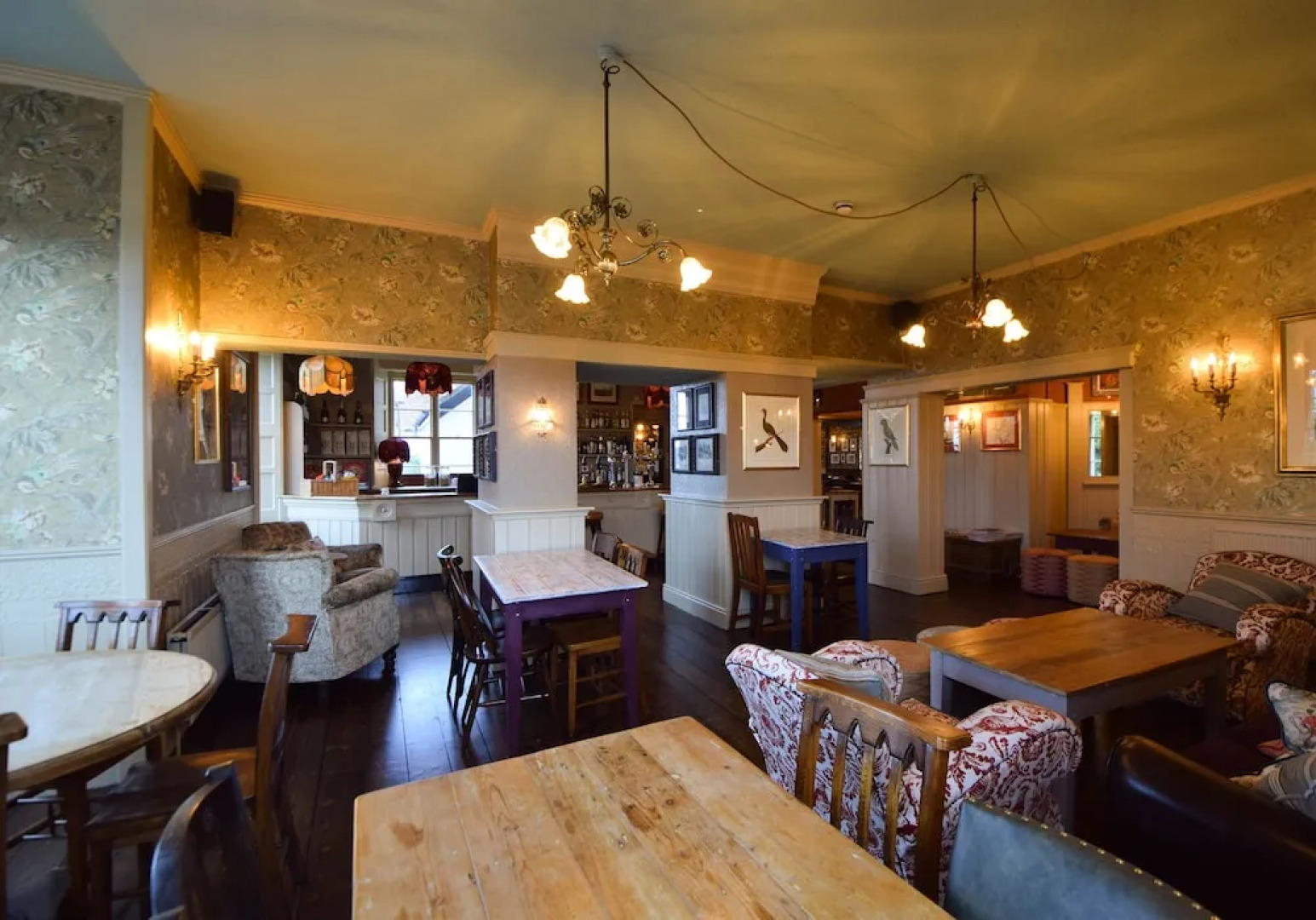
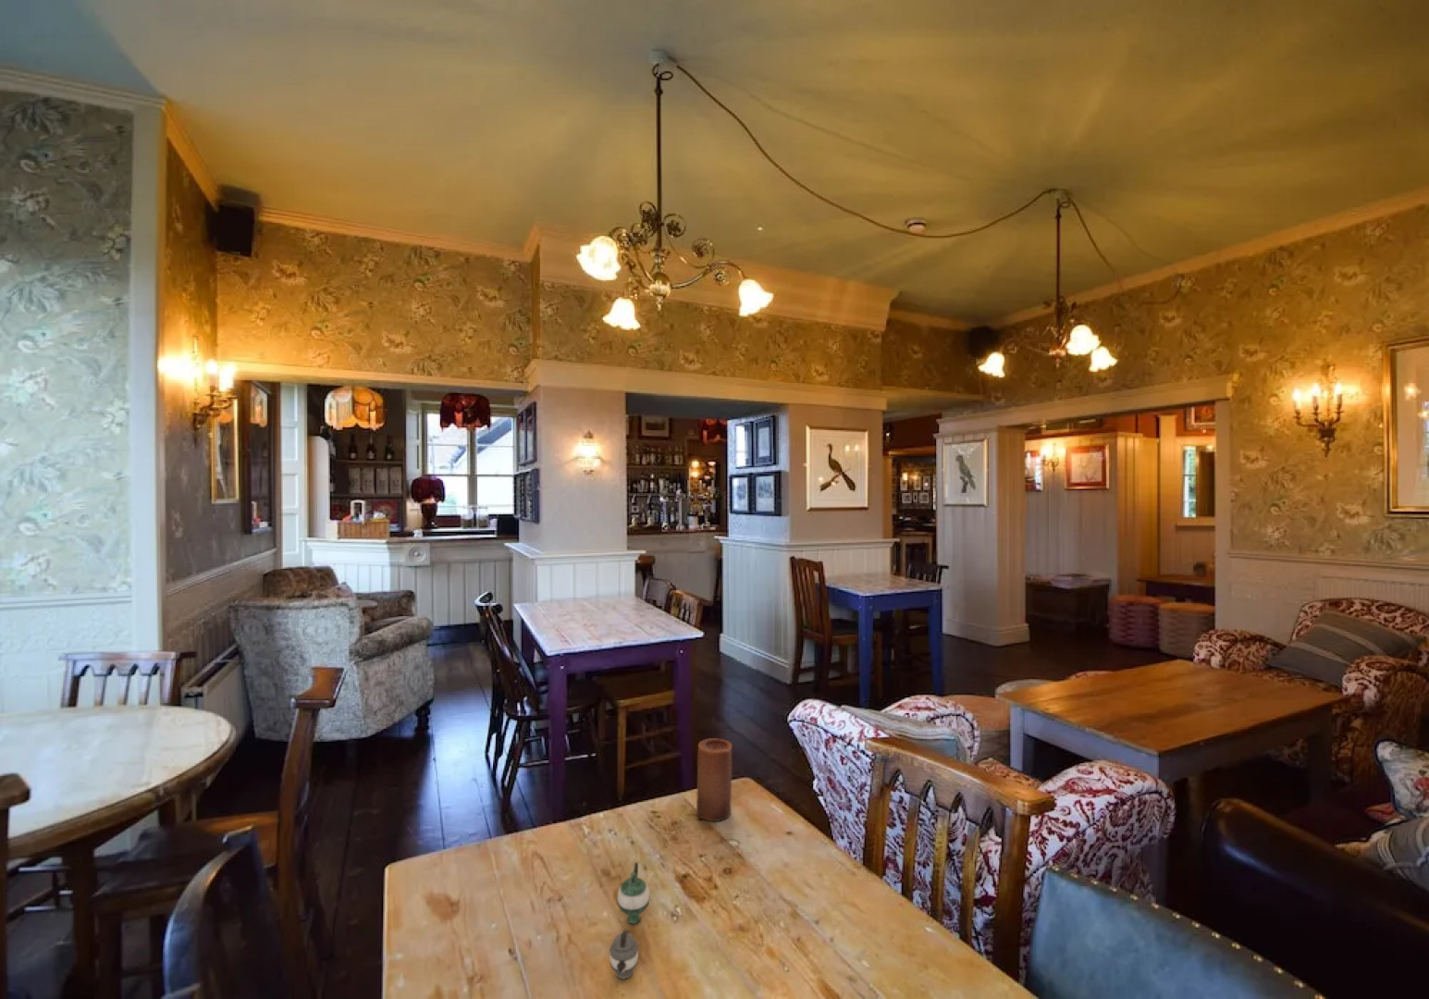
+ candle [696,737,733,822]
+ teapot [608,861,652,981]
